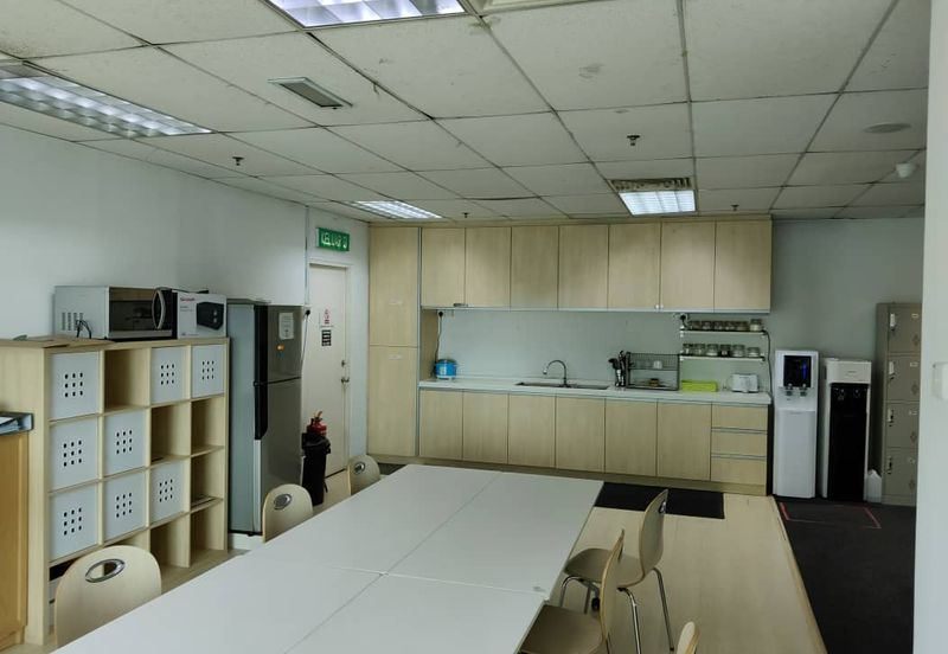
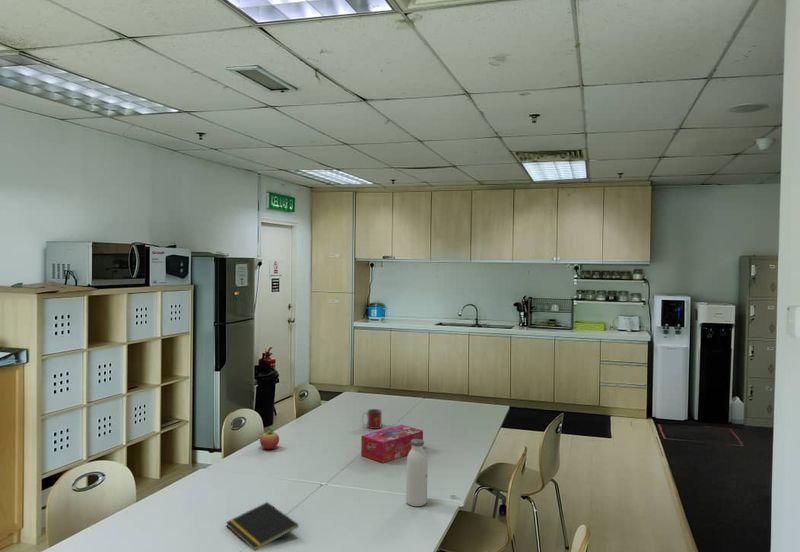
+ mug [361,408,383,430]
+ water bottle [405,439,429,507]
+ fruit [259,426,280,450]
+ notepad [225,501,300,552]
+ tissue box [360,424,424,464]
